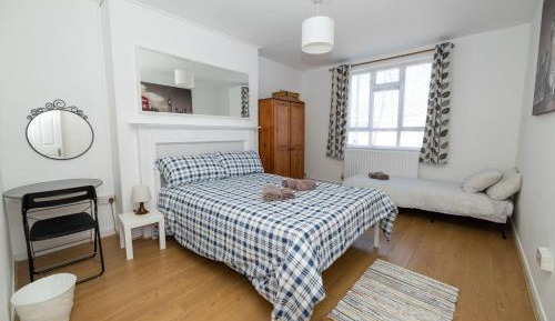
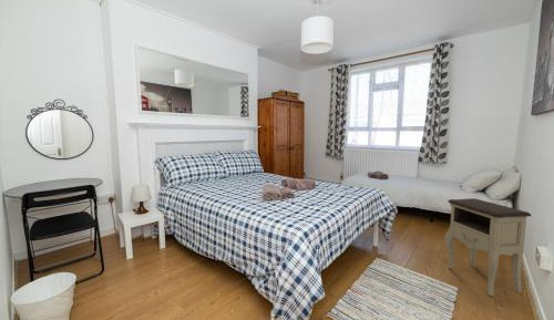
+ nightstand [443,197,532,297]
